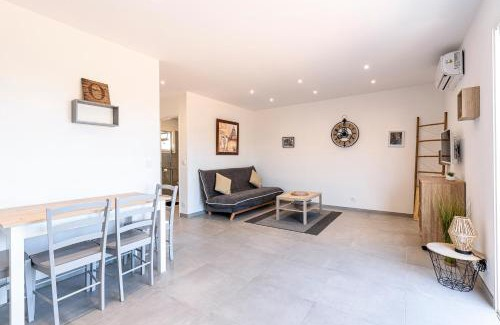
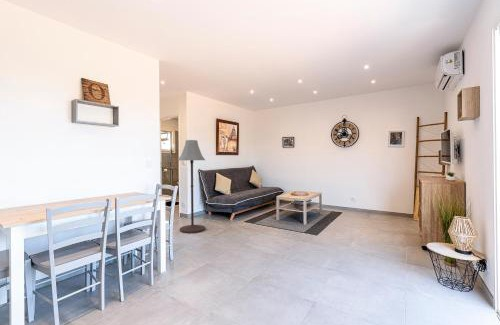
+ floor lamp [177,139,206,234]
